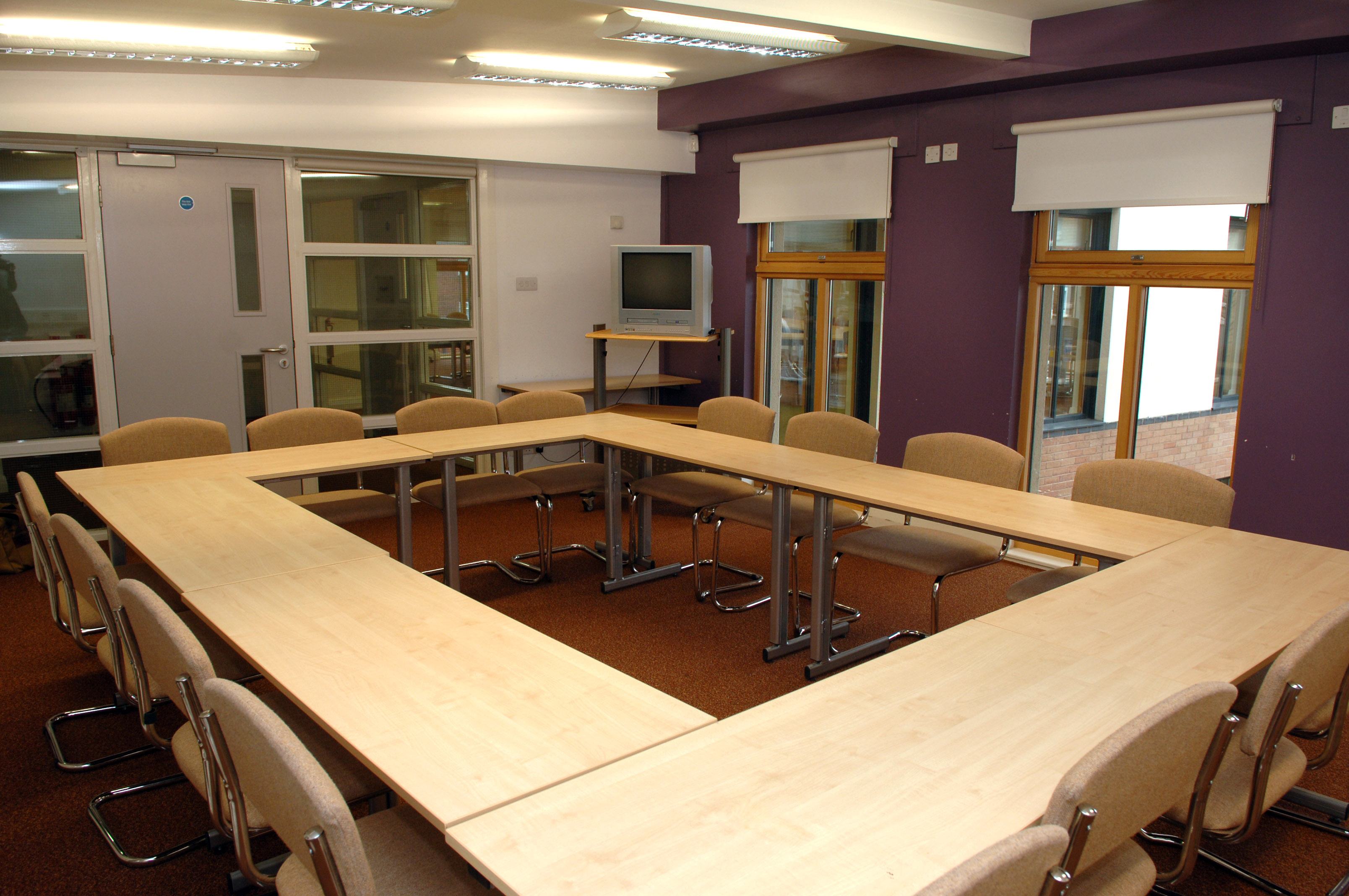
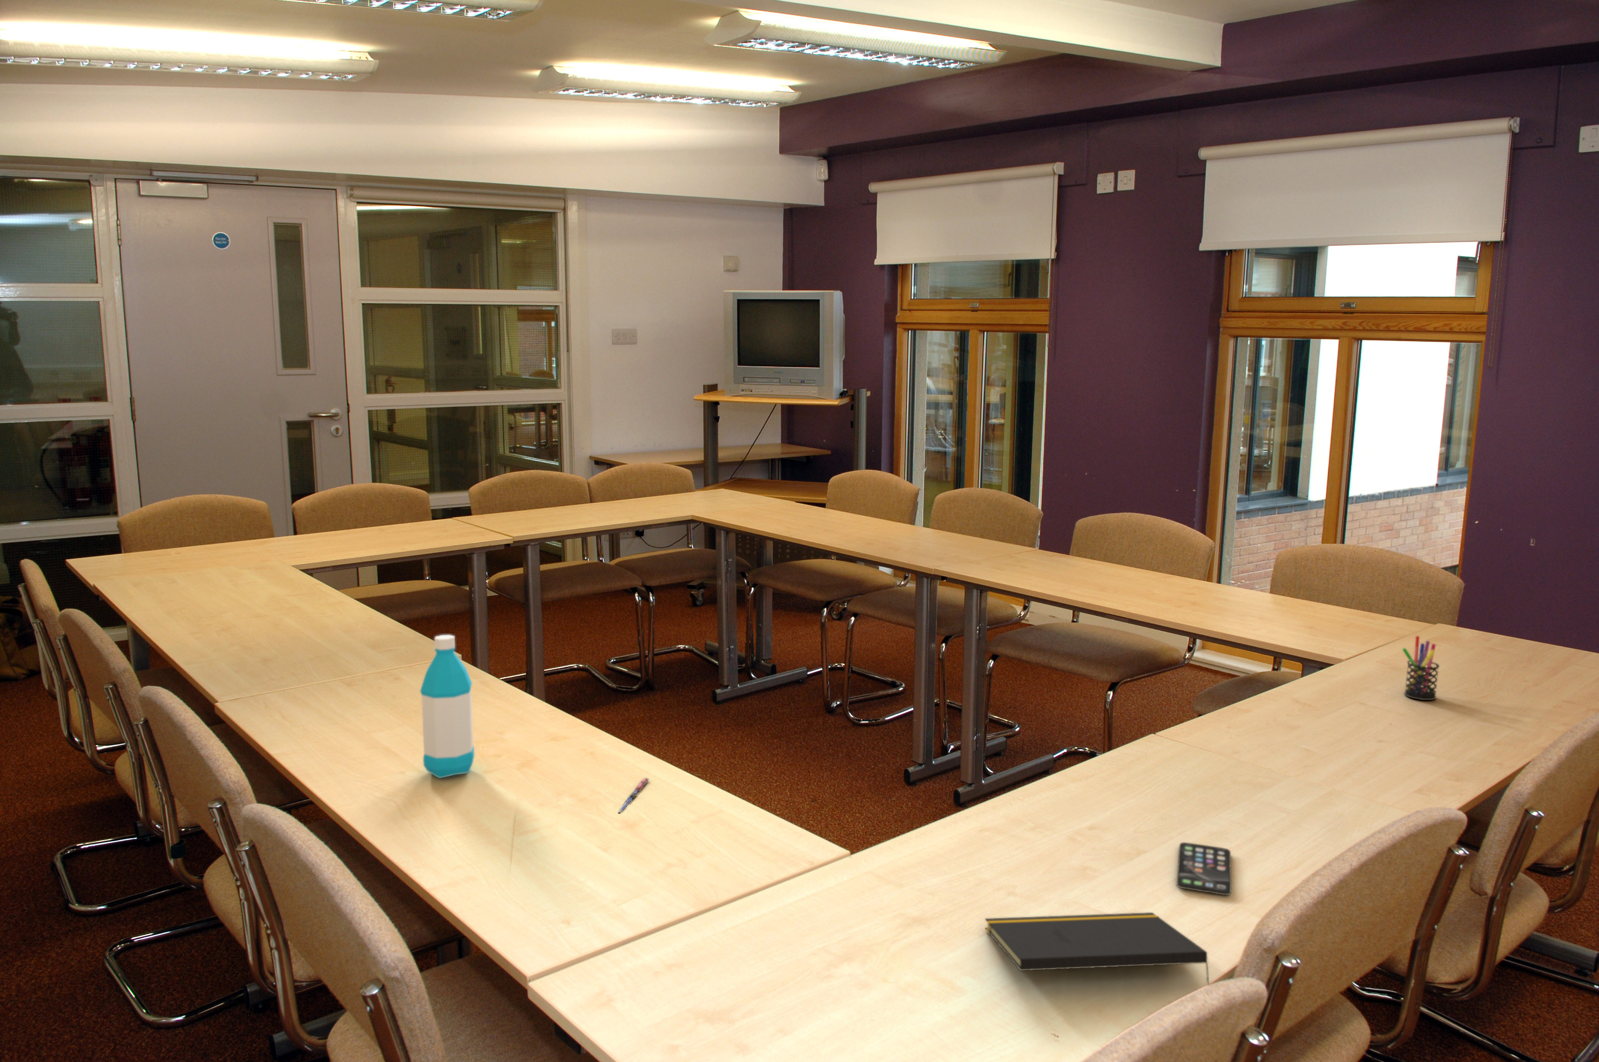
+ smartphone [1176,842,1232,895]
+ water bottle [420,634,475,779]
+ notepad [985,911,1210,985]
+ pen [618,778,650,814]
+ pen holder [1401,635,1440,700]
